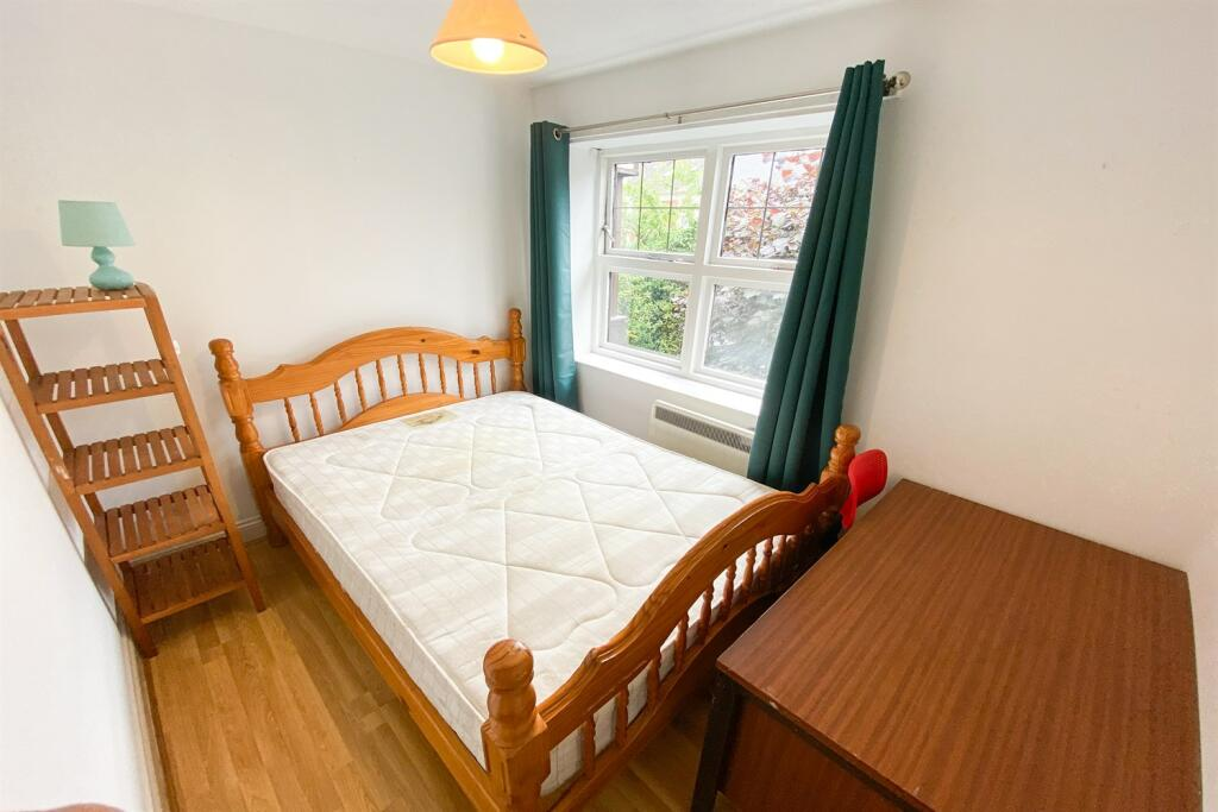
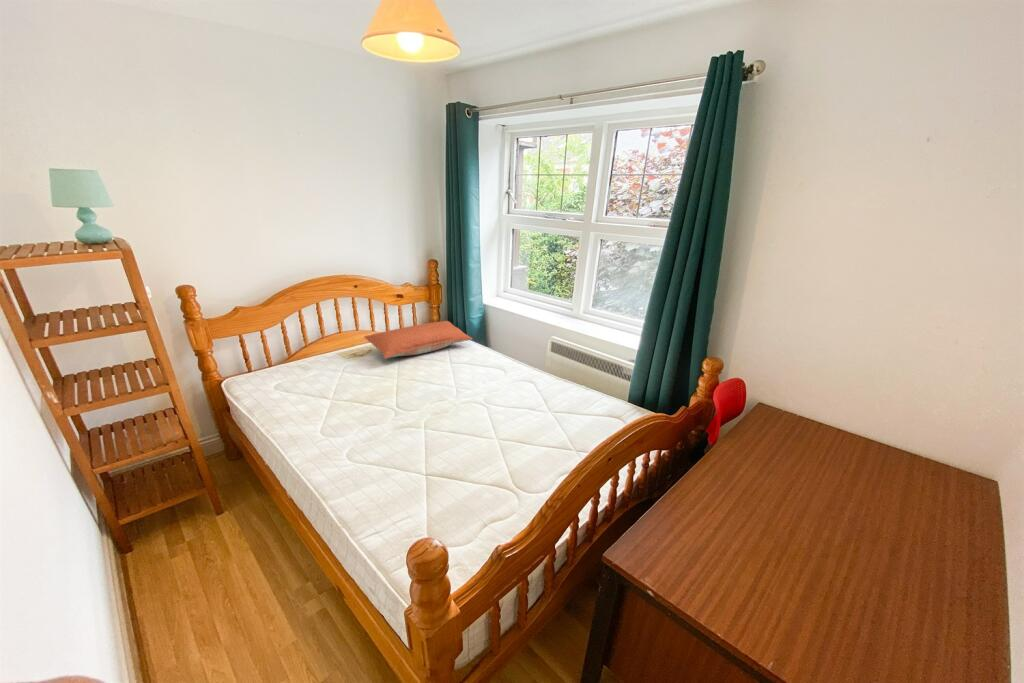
+ pillow [363,320,473,360]
